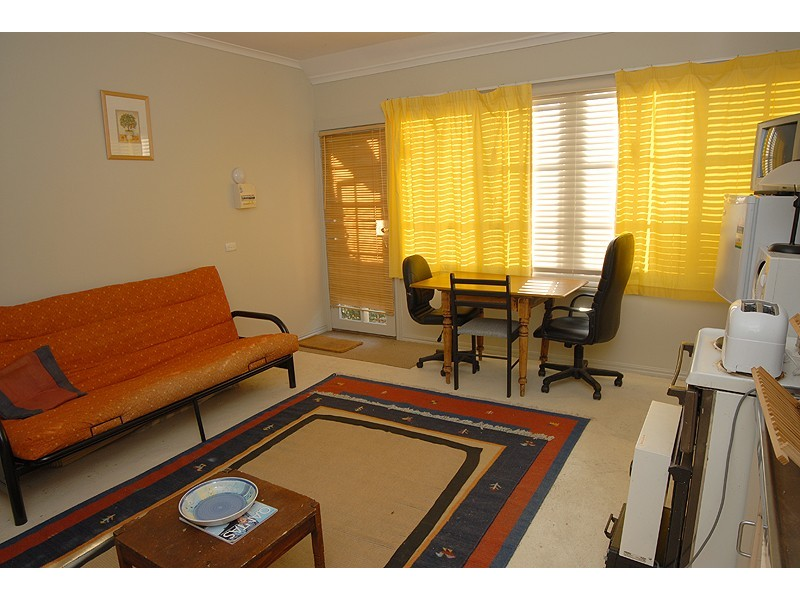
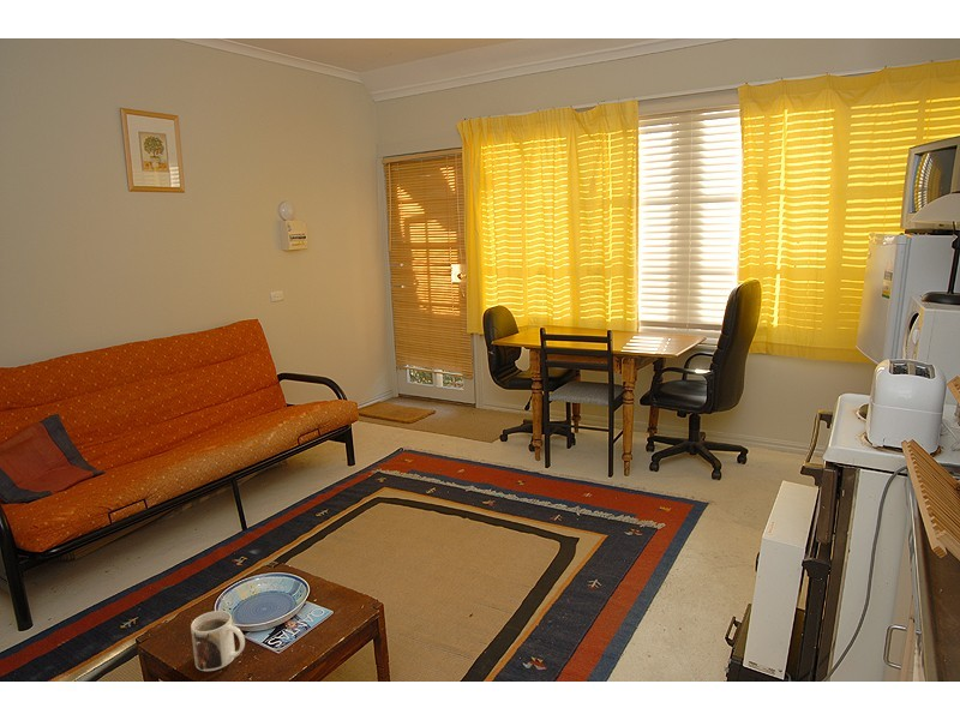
+ mug [190,610,246,672]
